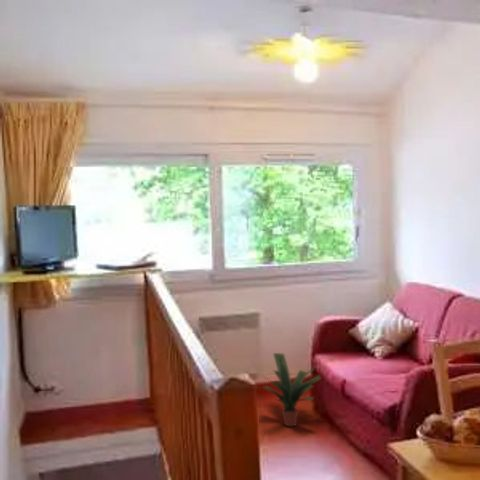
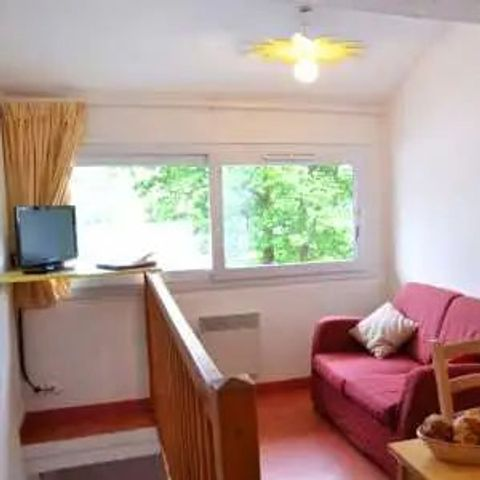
- potted plant [260,352,322,427]
